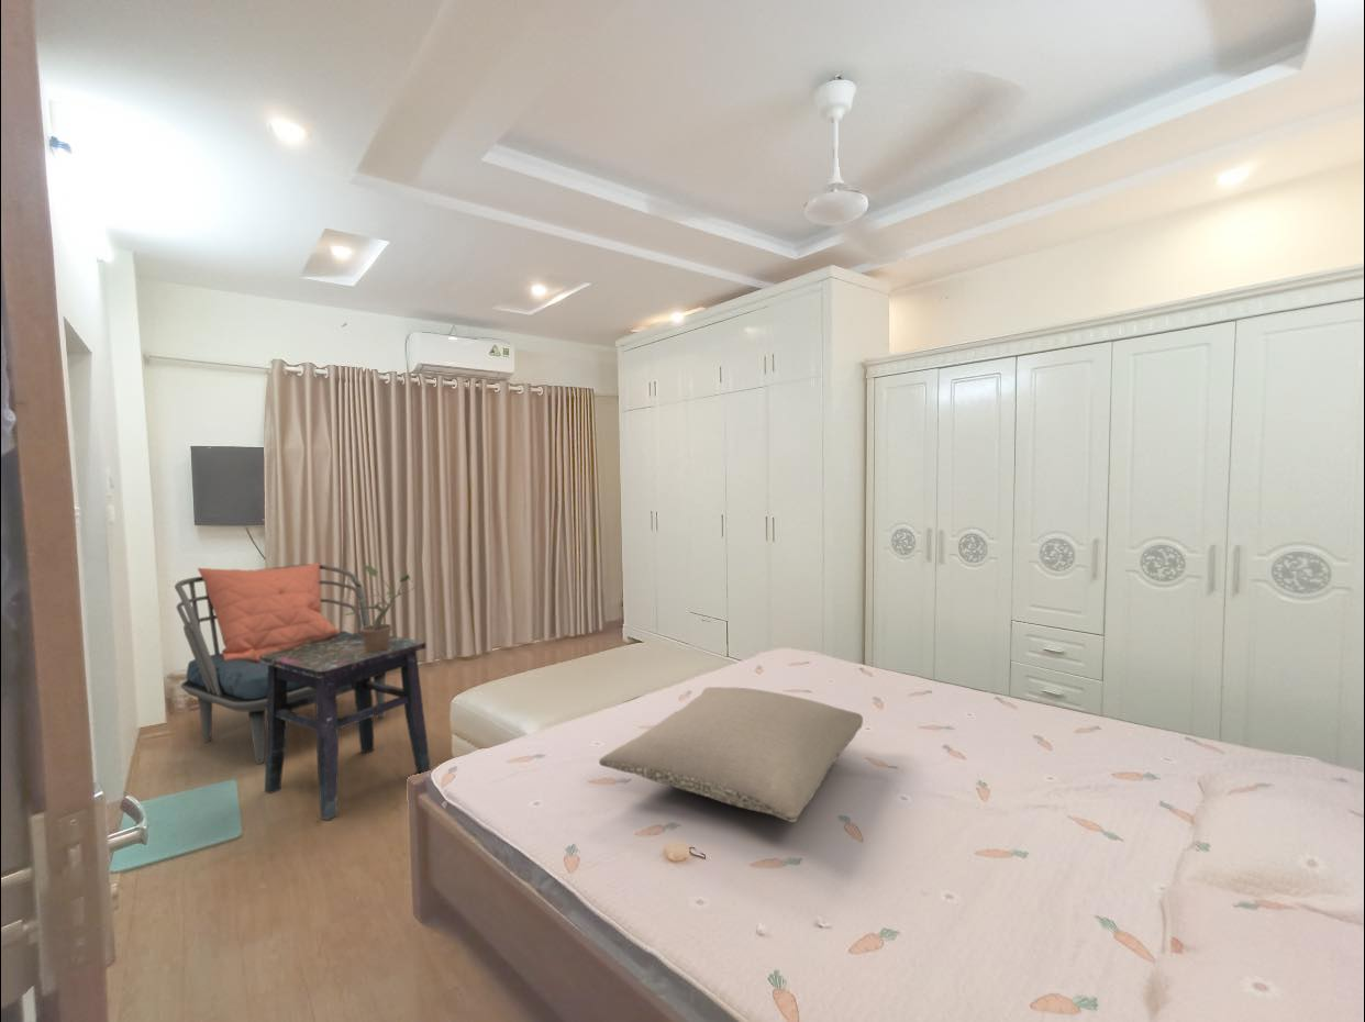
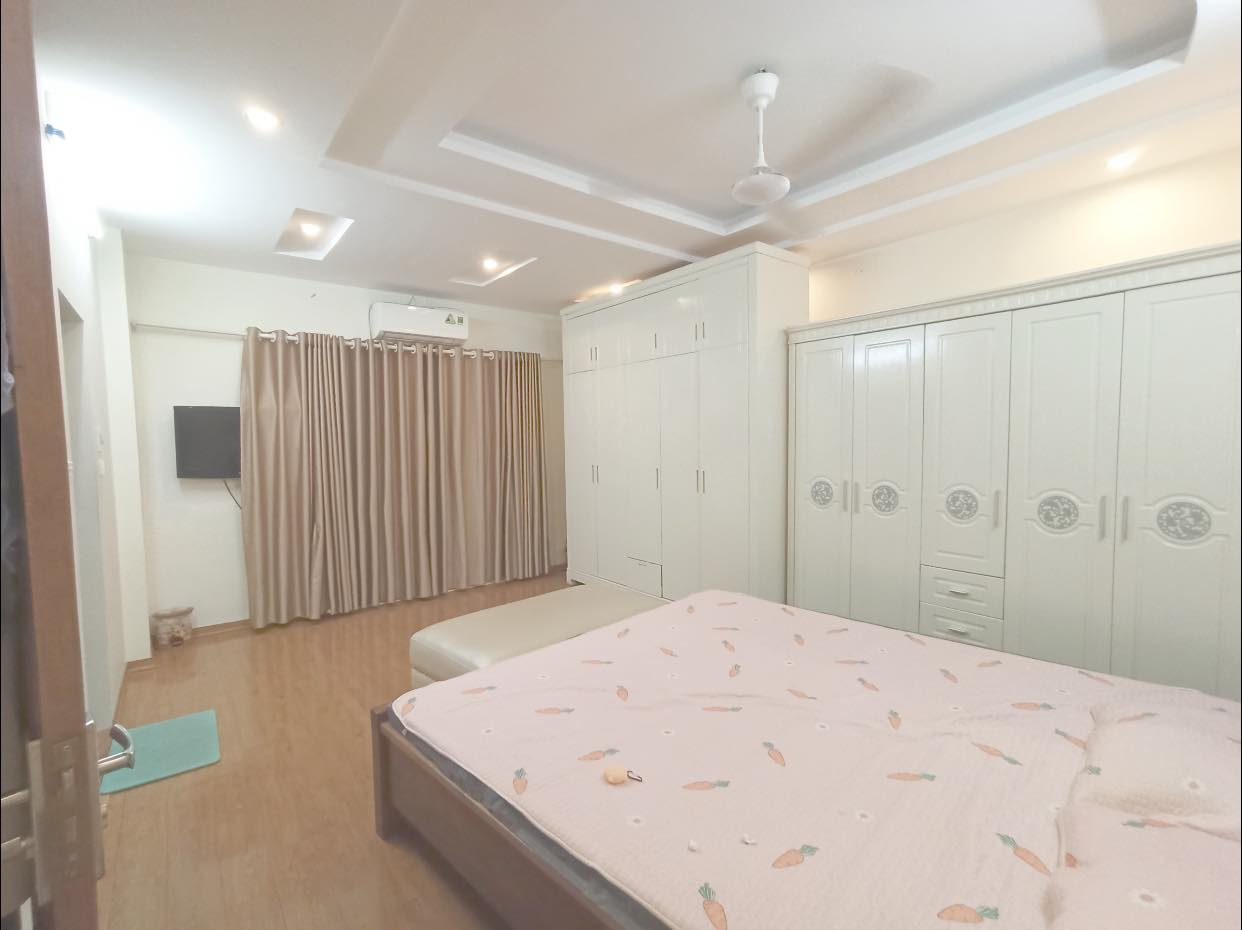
- armchair [174,562,387,765]
- potted plant [344,563,417,652]
- side table [259,631,432,822]
- pillow [598,686,864,823]
